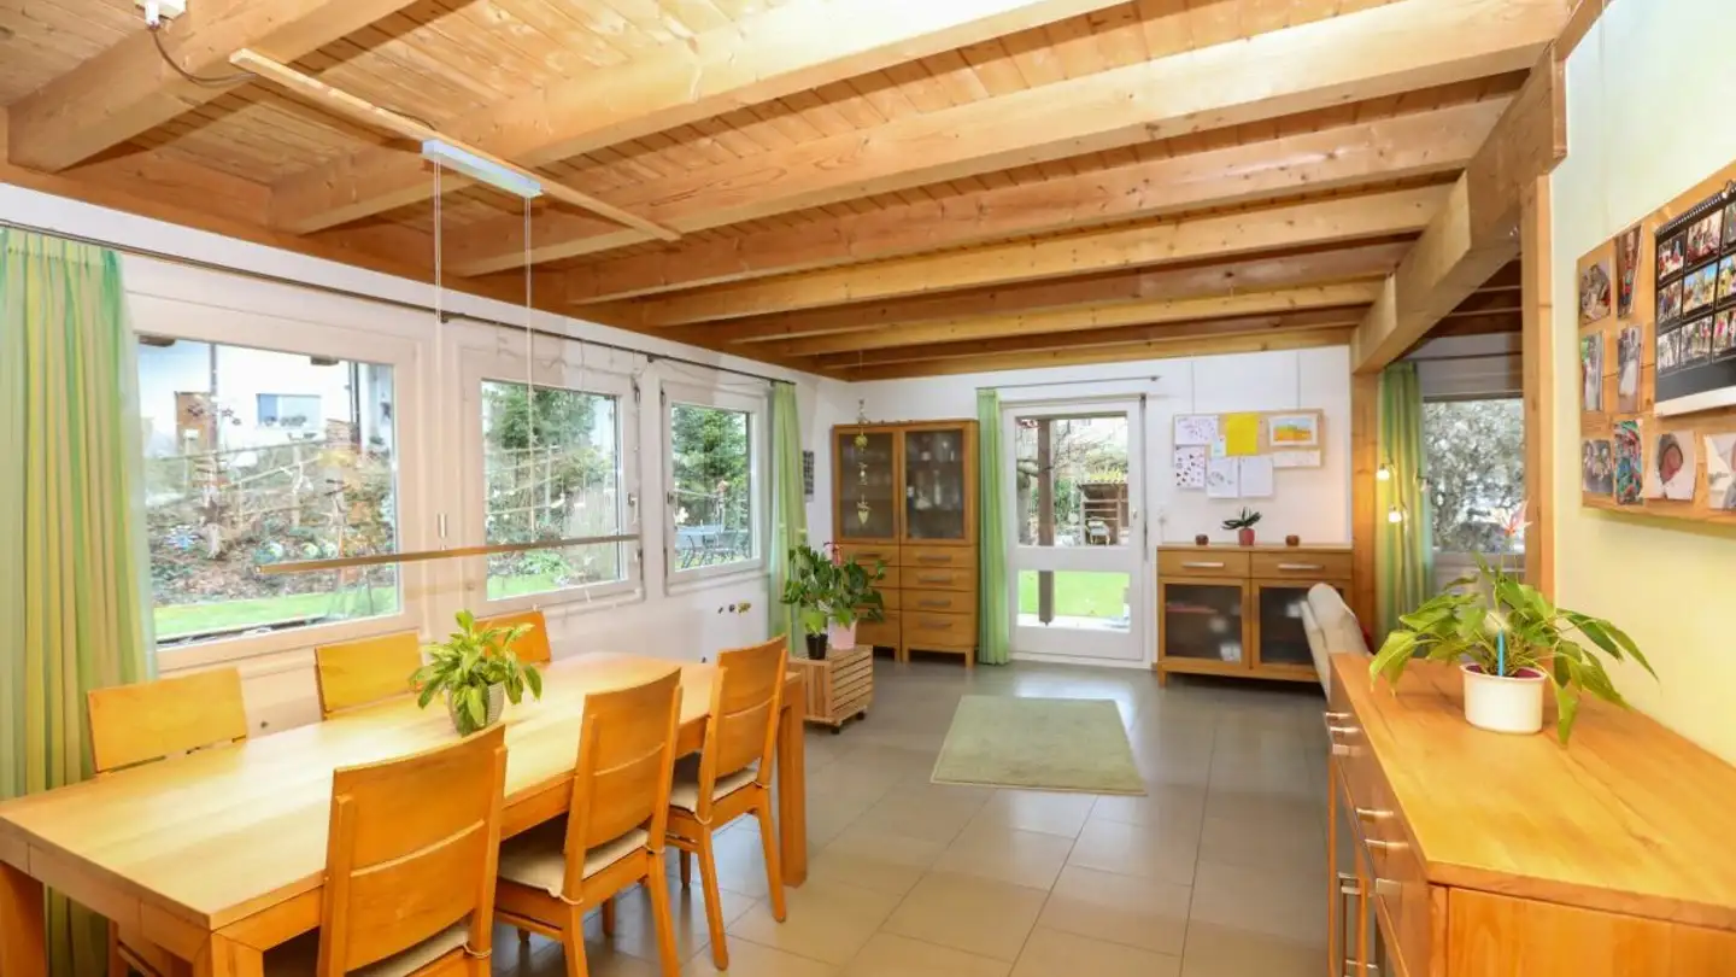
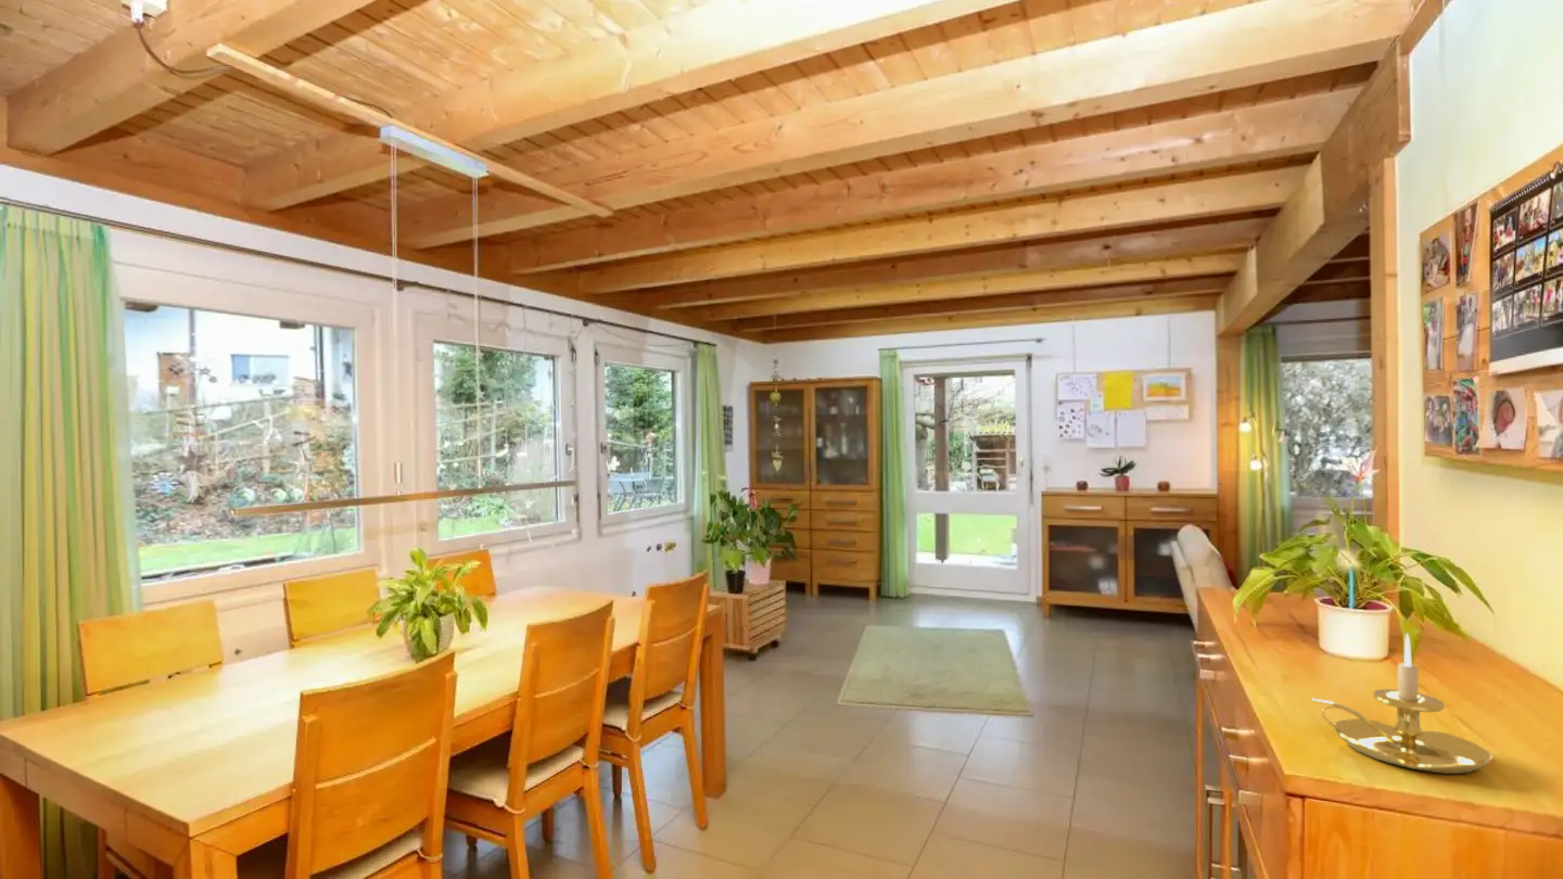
+ candle holder [1310,633,1492,775]
